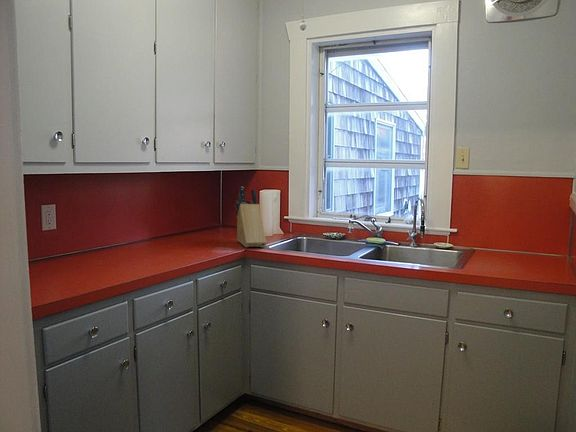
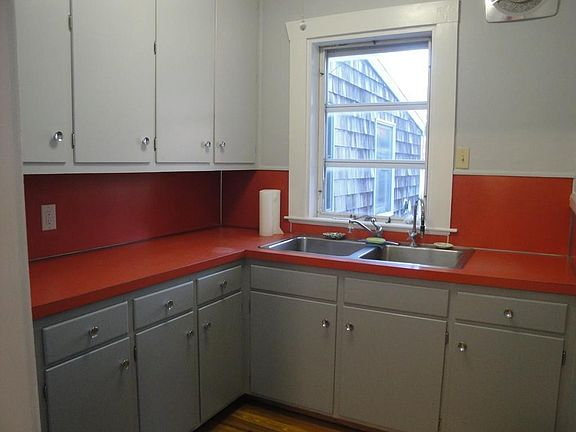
- knife block [235,186,267,248]
